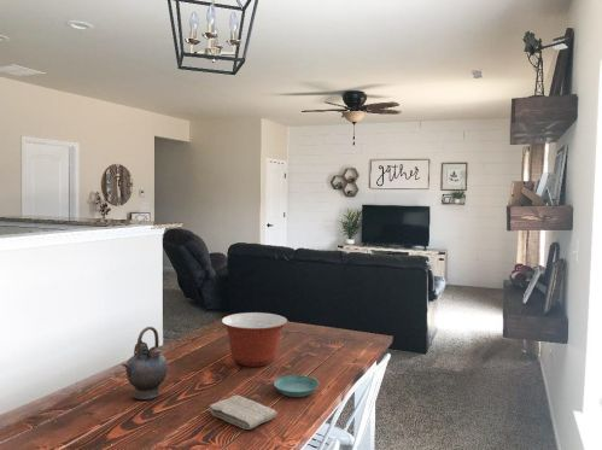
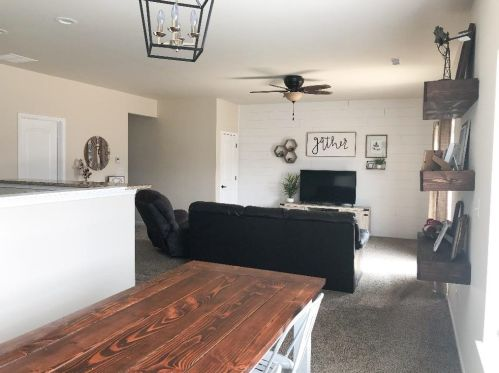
- saucer [273,374,320,398]
- washcloth [208,395,277,431]
- teapot [121,326,169,401]
- mixing bowl [221,311,288,368]
